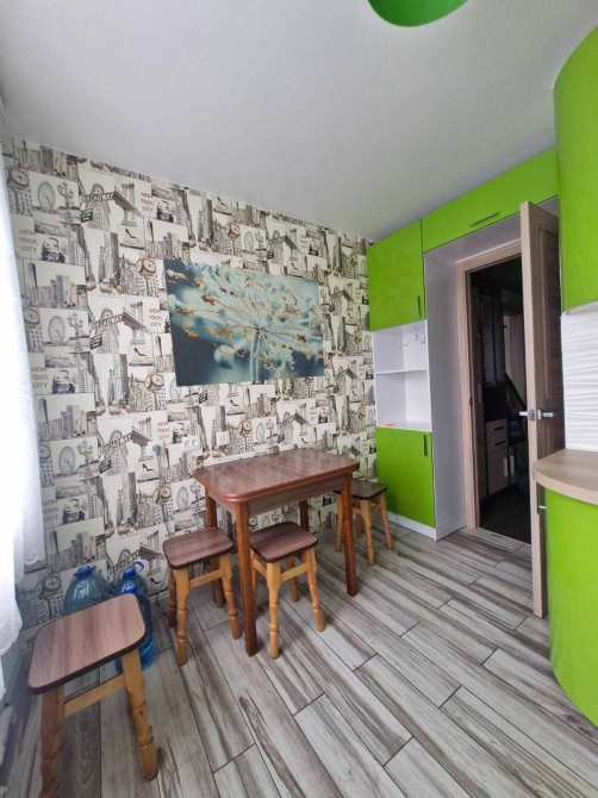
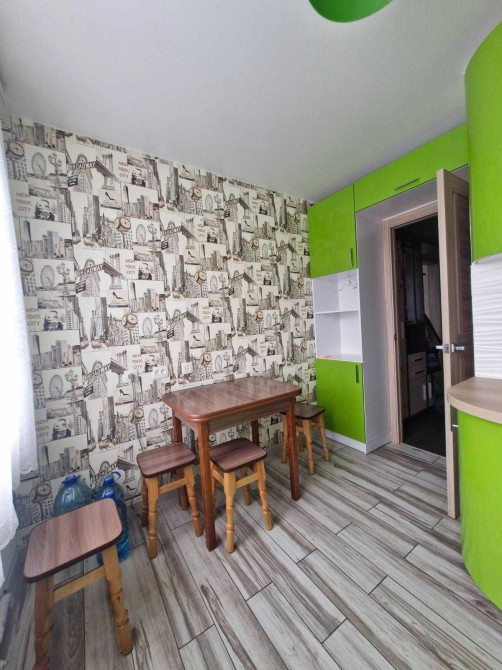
- wall art [162,257,326,388]
